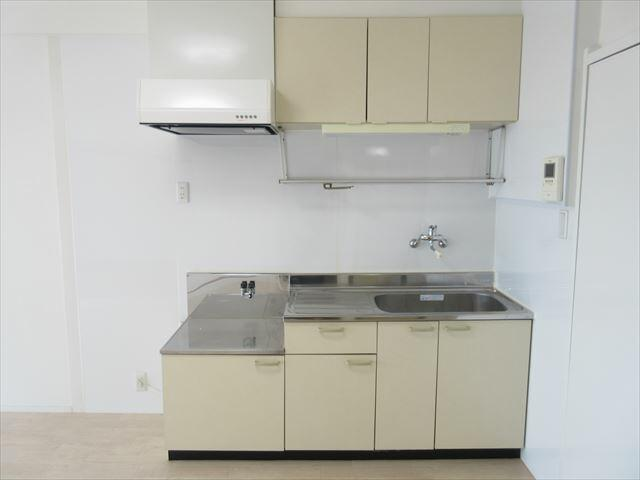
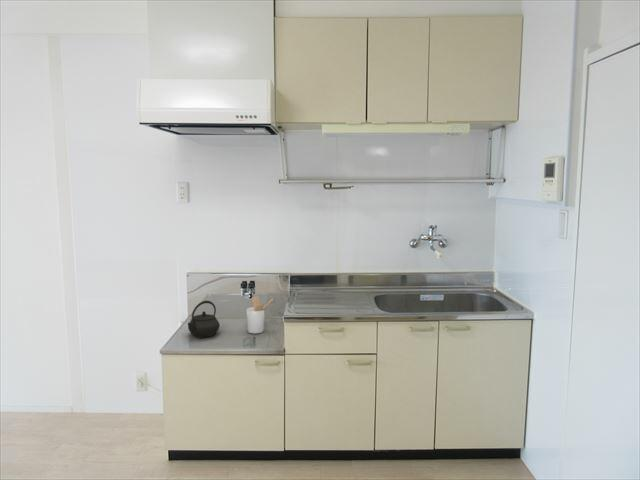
+ kettle [187,300,221,339]
+ utensil holder [245,295,274,334]
